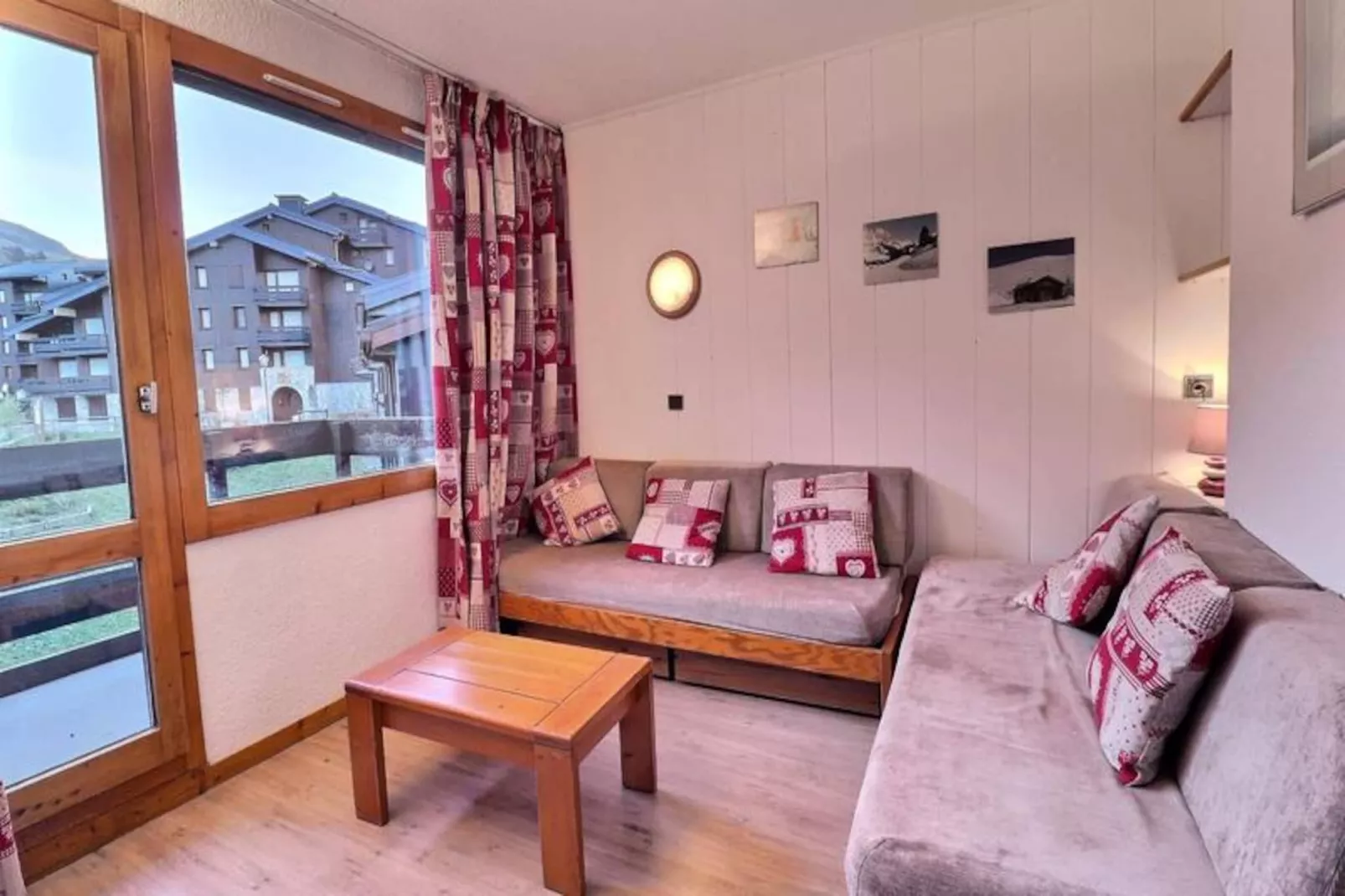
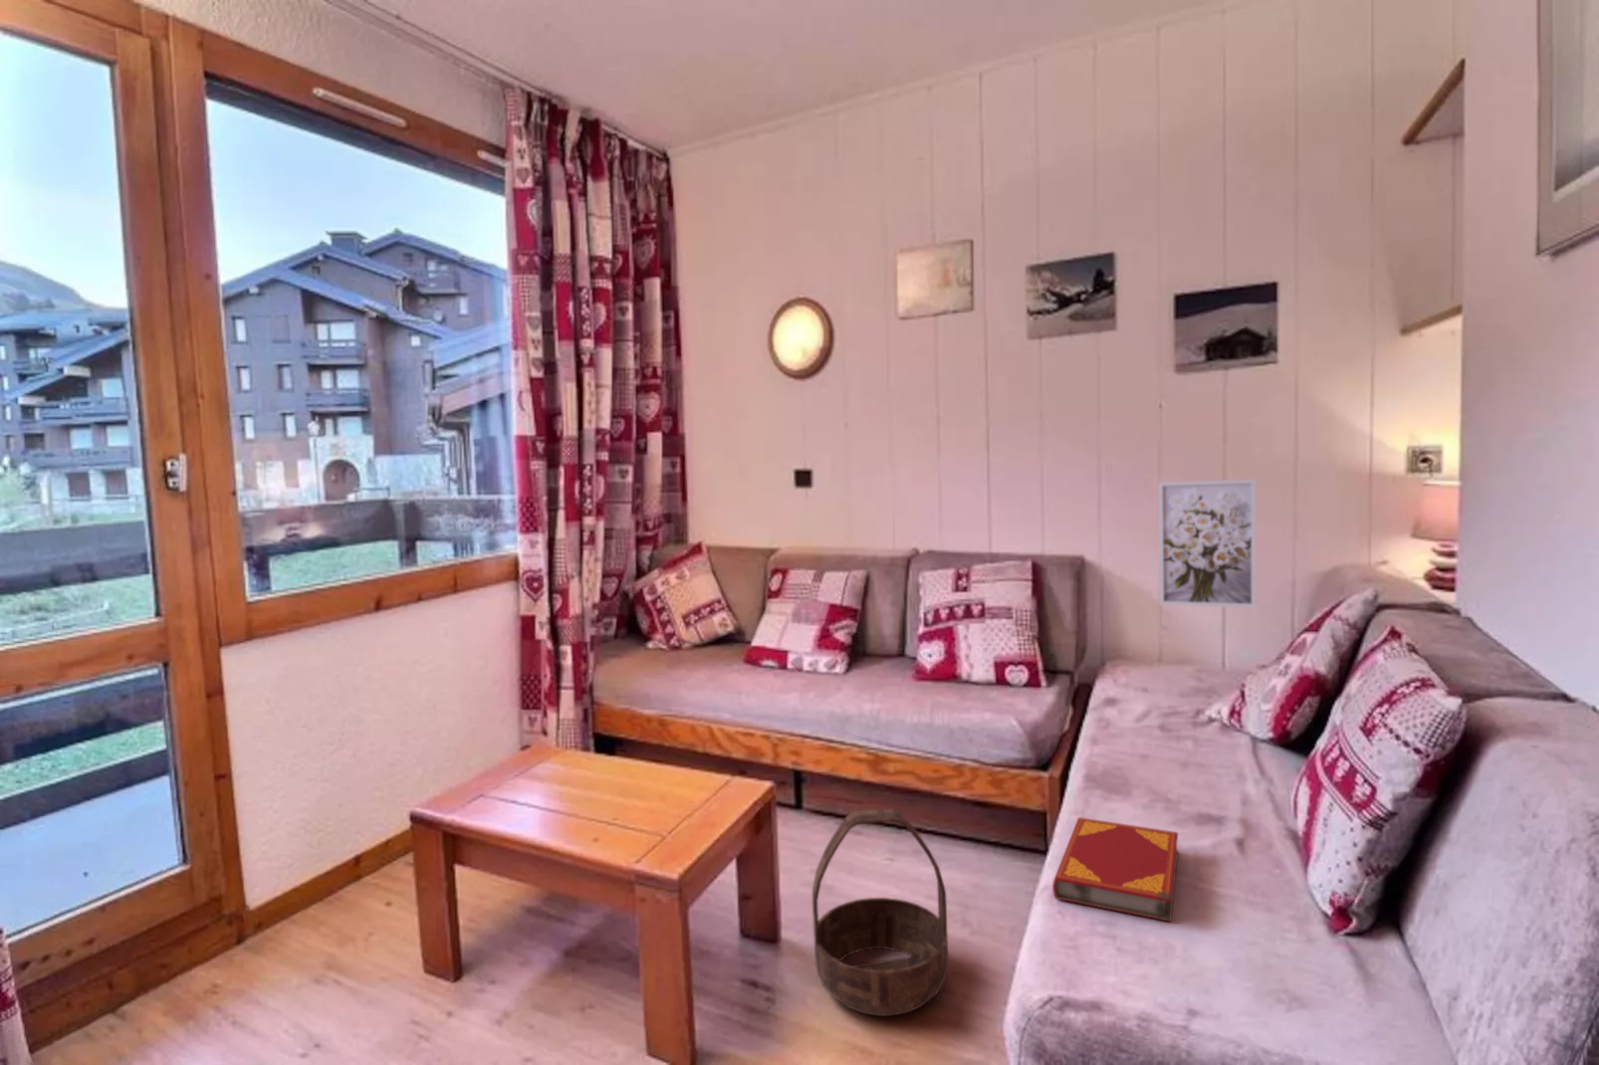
+ wall art [1158,478,1257,609]
+ hardback book [1051,817,1179,922]
+ basket [812,807,950,1017]
